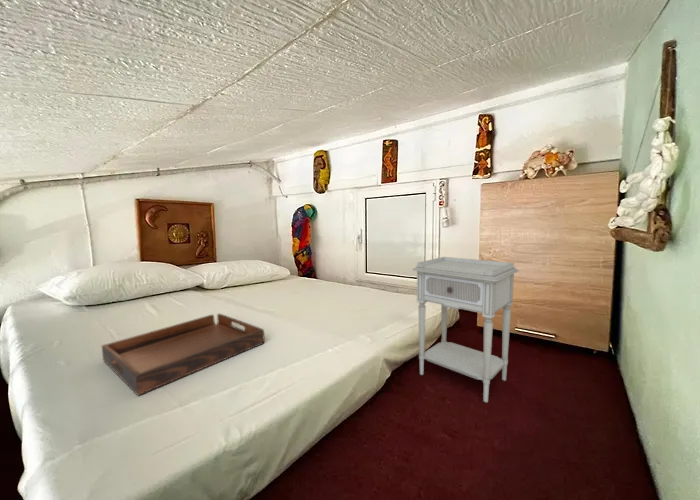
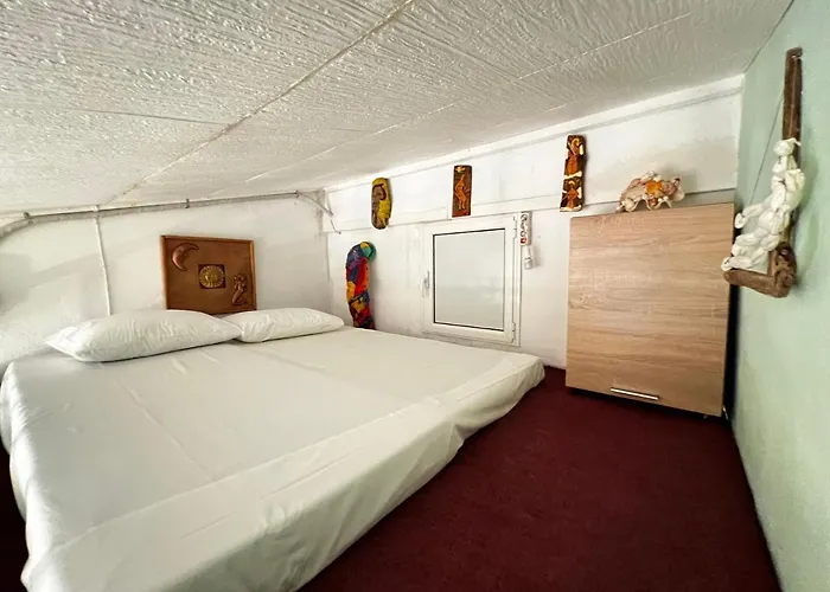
- serving tray [101,313,265,396]
- nightstand [412,256,520,403]
